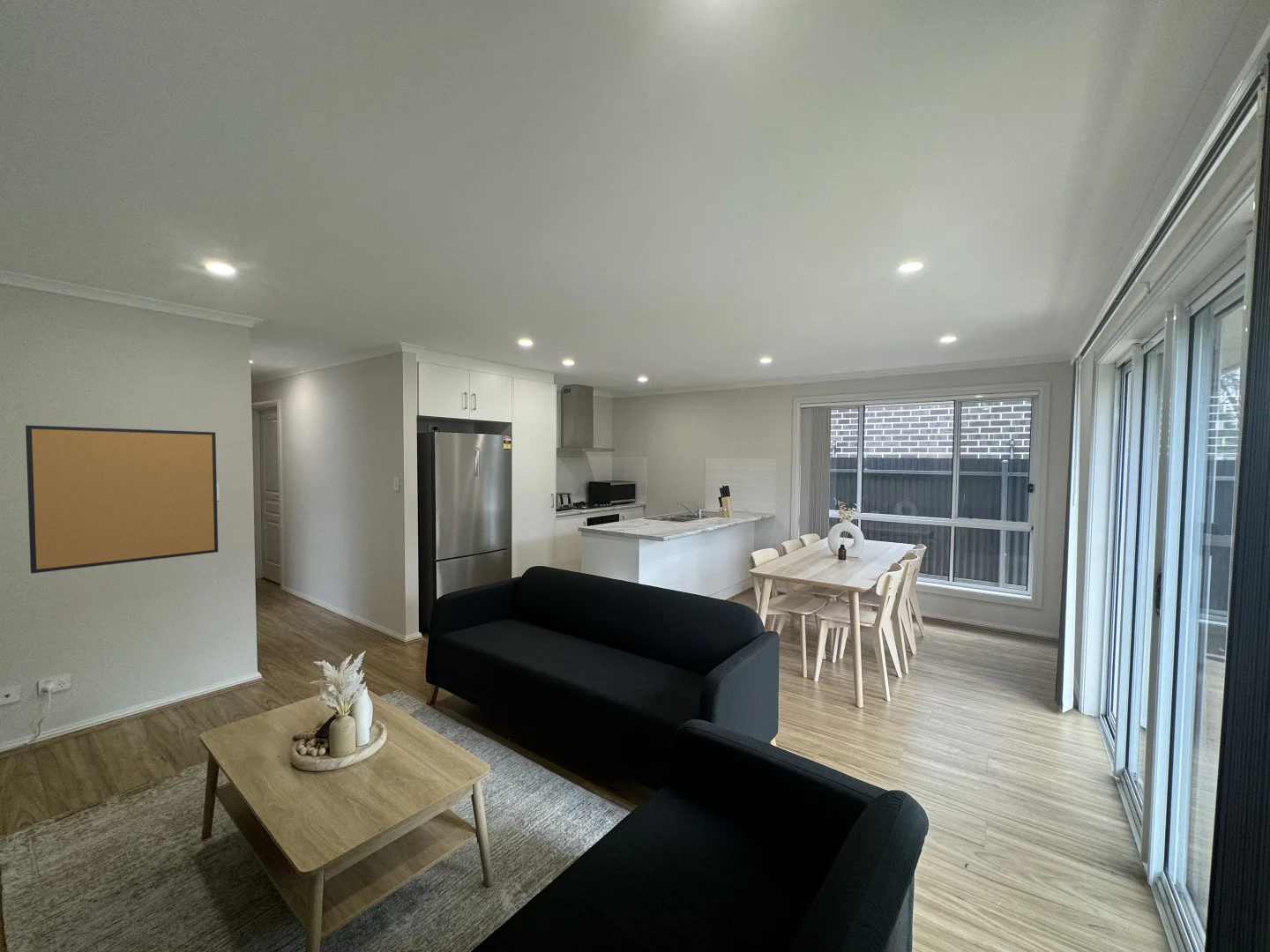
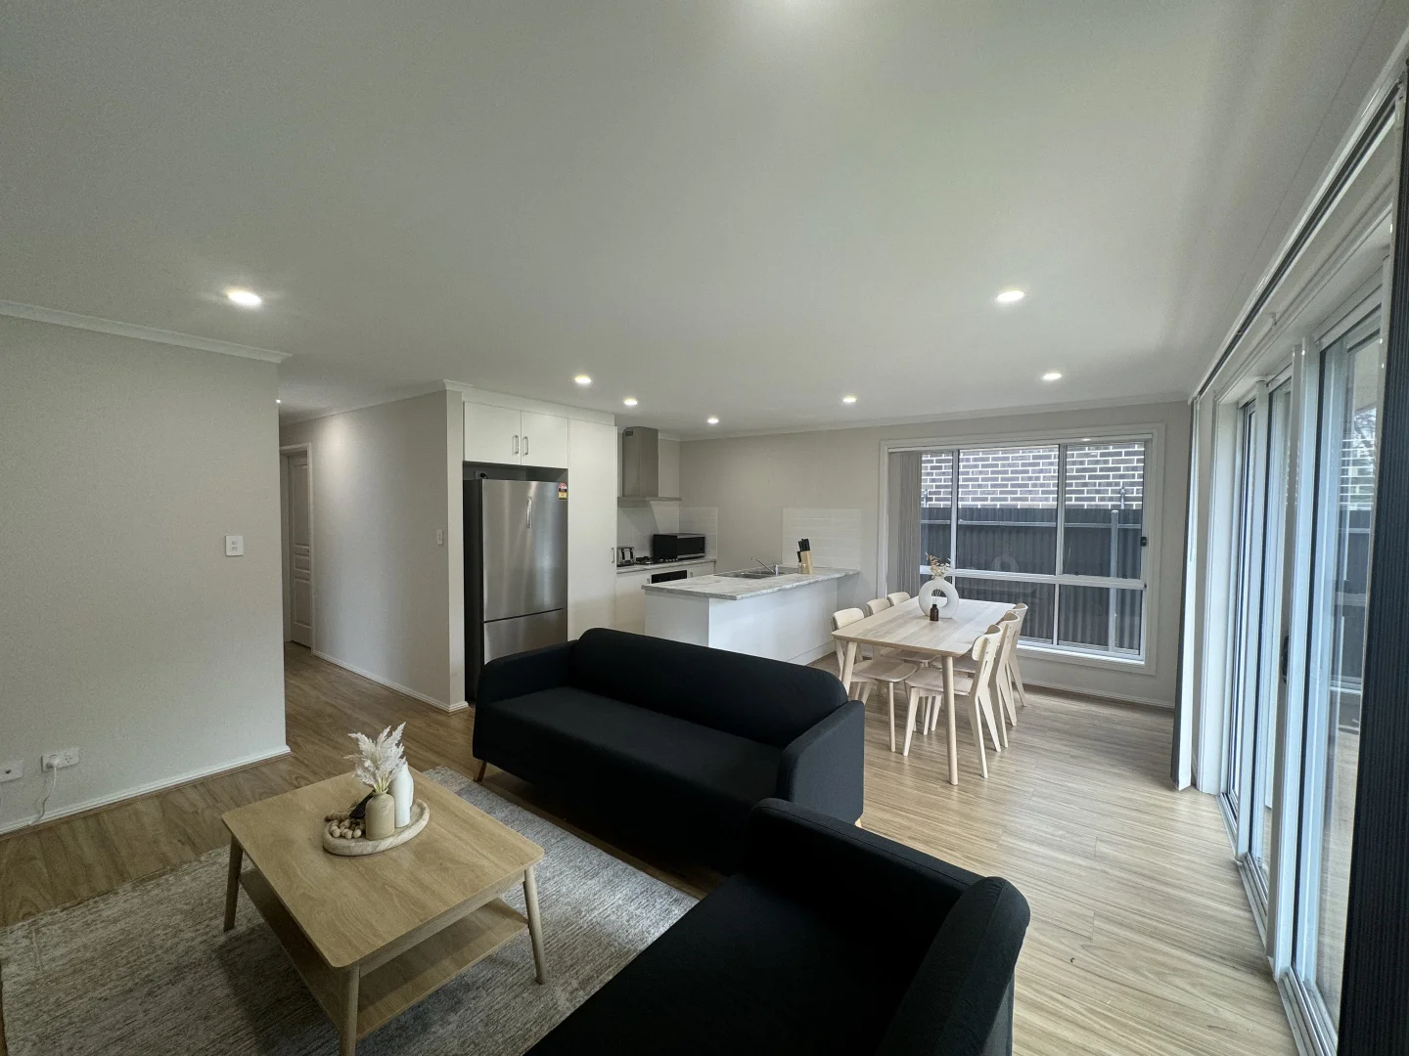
- wall art [25,425,219,574]
